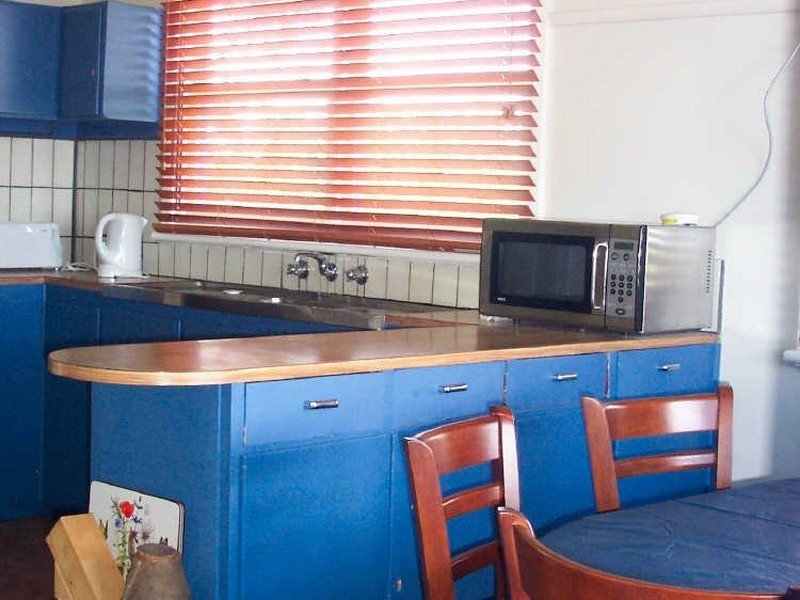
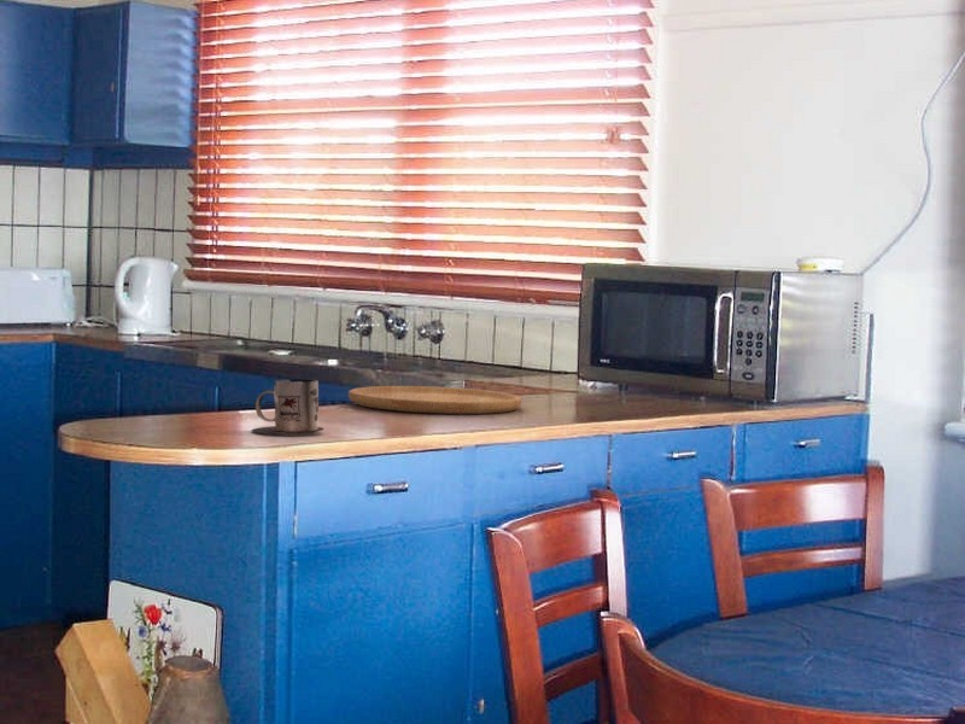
+ mug [251,378,326,434]
+ cutting board [347,385,522,415]
